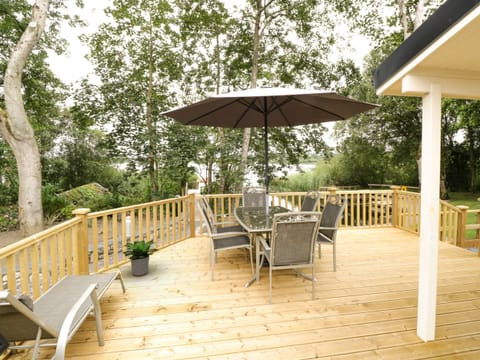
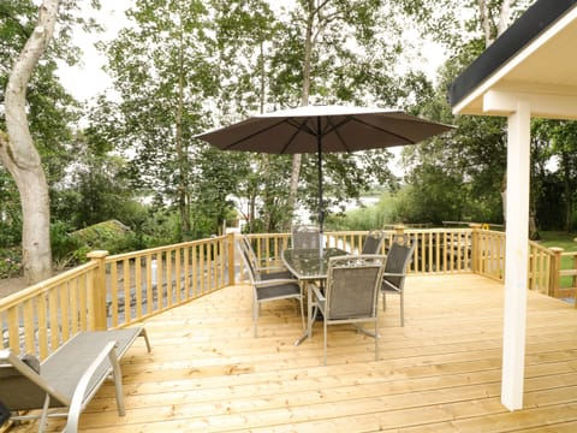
- potted plant [122,240,159,277]
